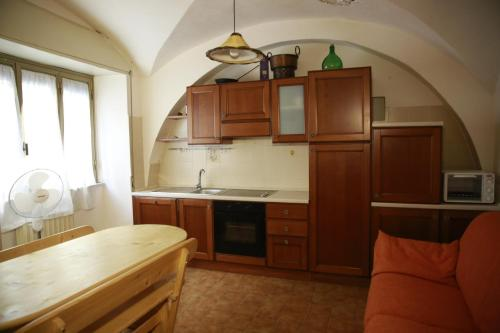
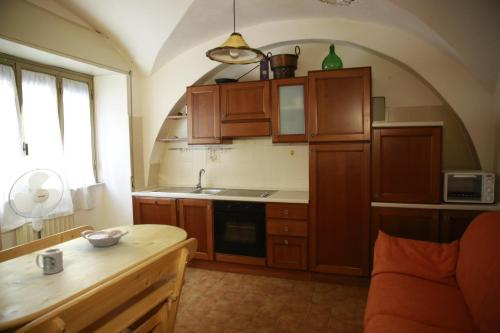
+ bowl [80,229,130,248]
+ mug [35,247,64,275]
